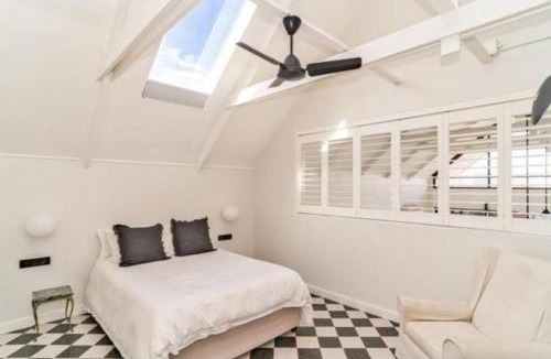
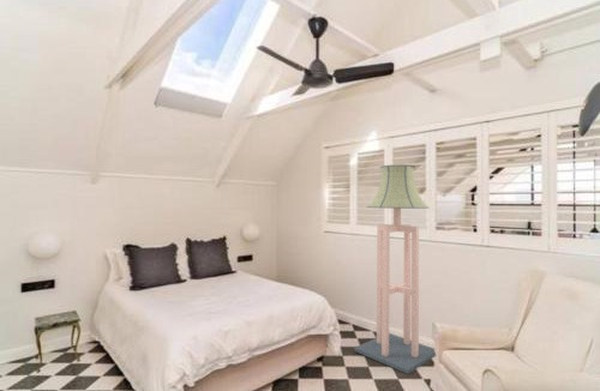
+ floor lamp [353,163,436,375]
